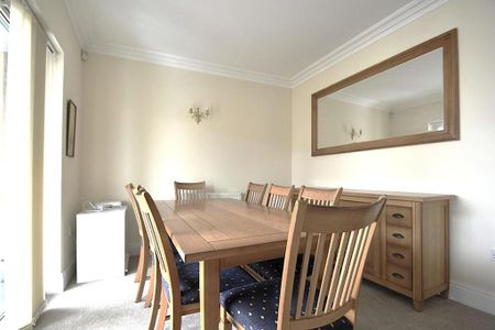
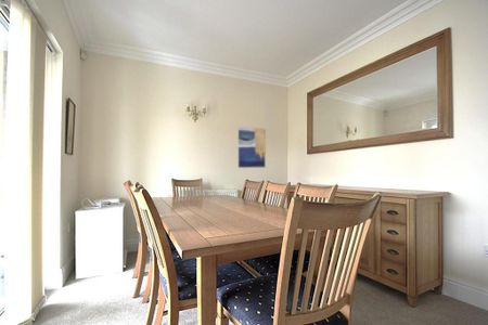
+ wall art [237,126,267,169]
